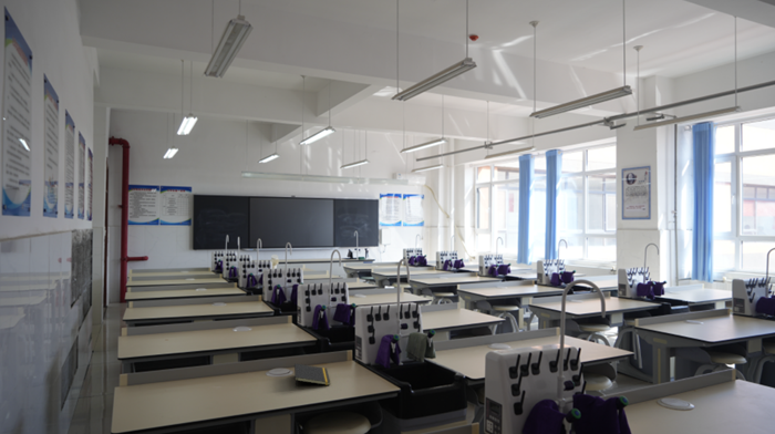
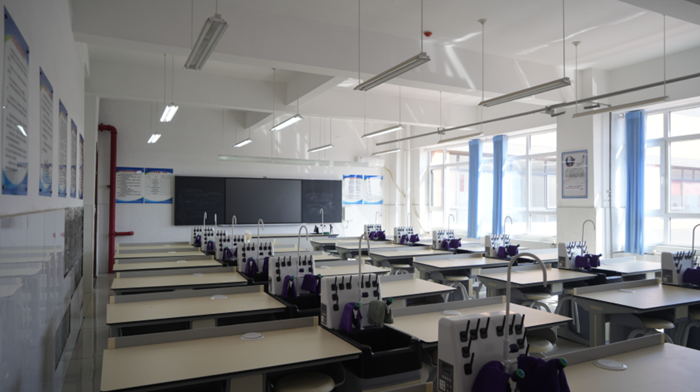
- notepad [293,363,331,389]
